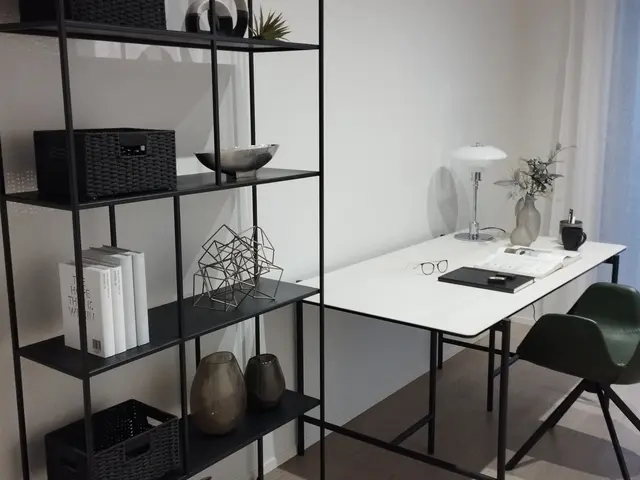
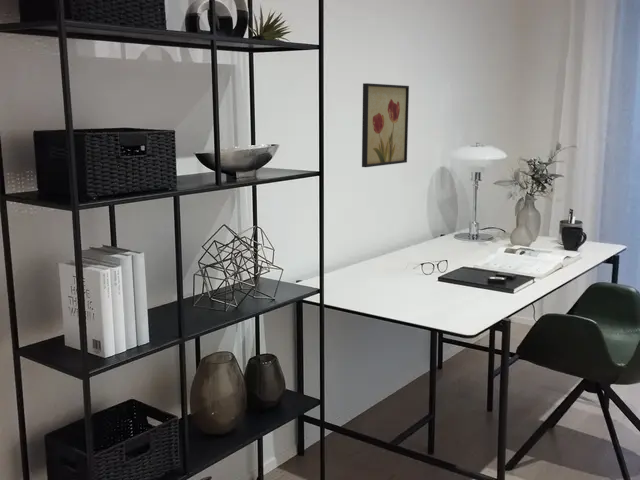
+ wall art [361,82,410,168]
